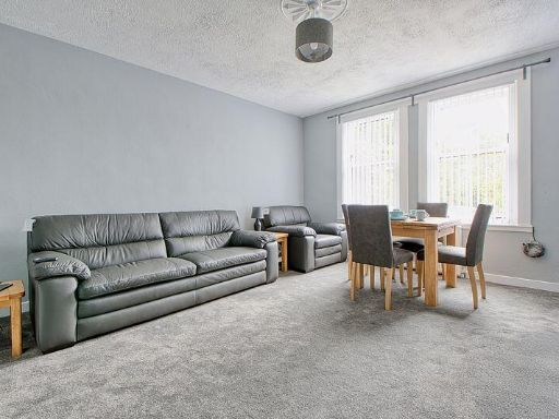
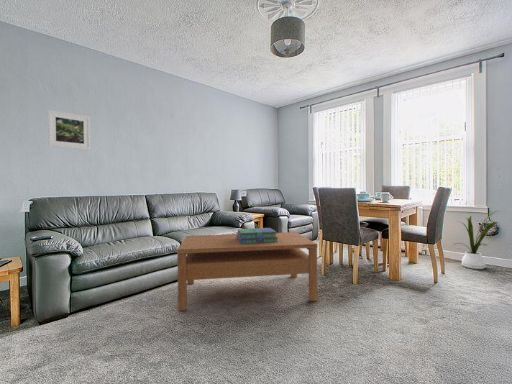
+ house plant [452,210,499,270]
+ stack of books [236,227,278,244]
+ coffee table [176,231,318,312]
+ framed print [47,109,92,151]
